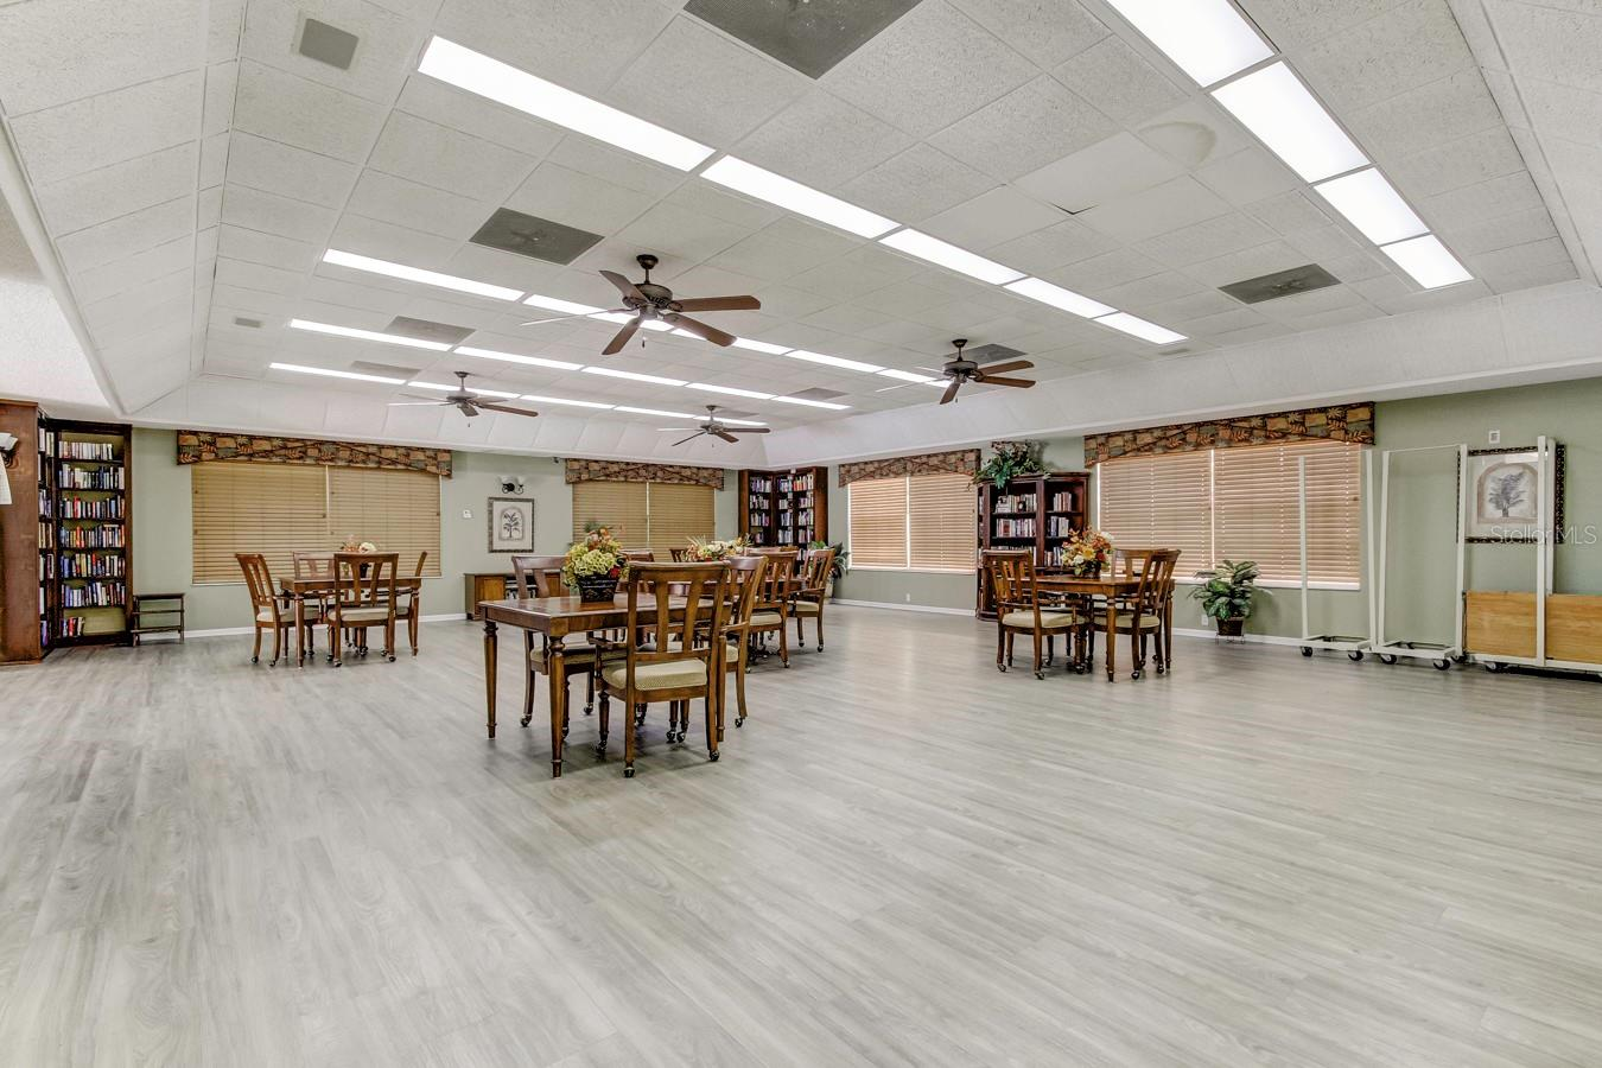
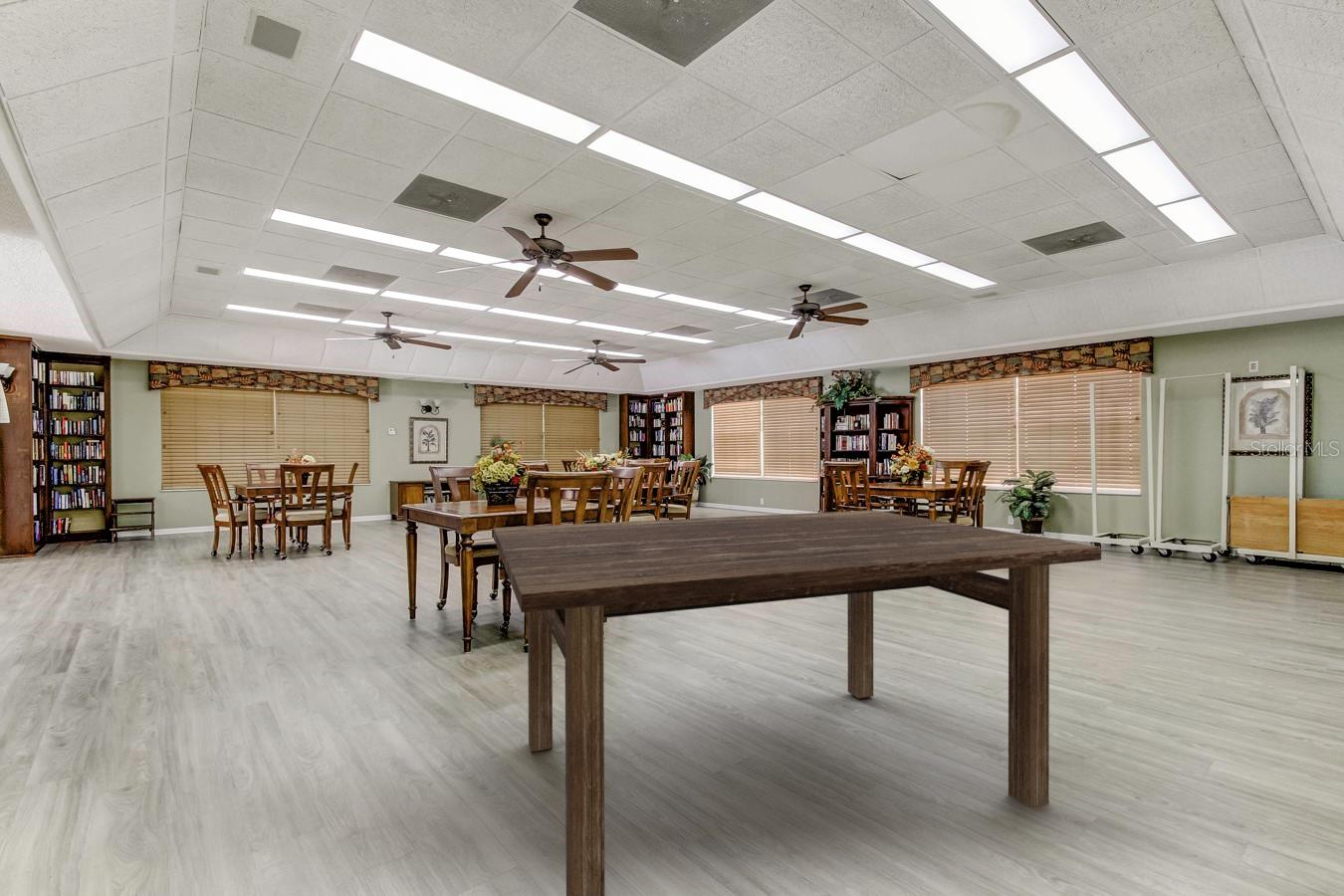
+ dining table [493,510,1102,896]
